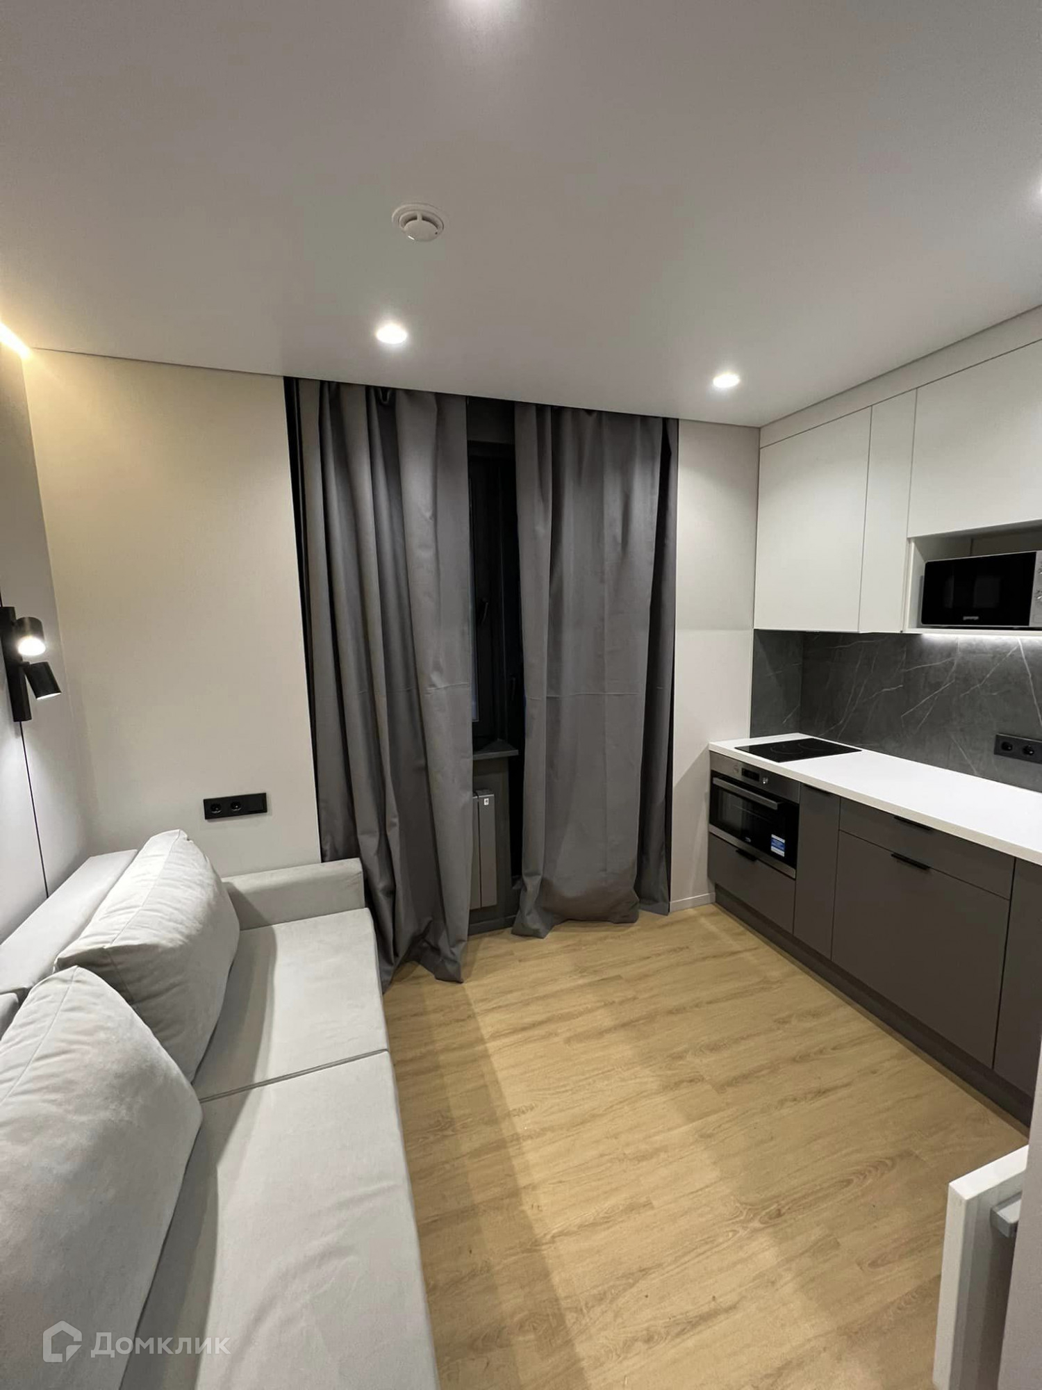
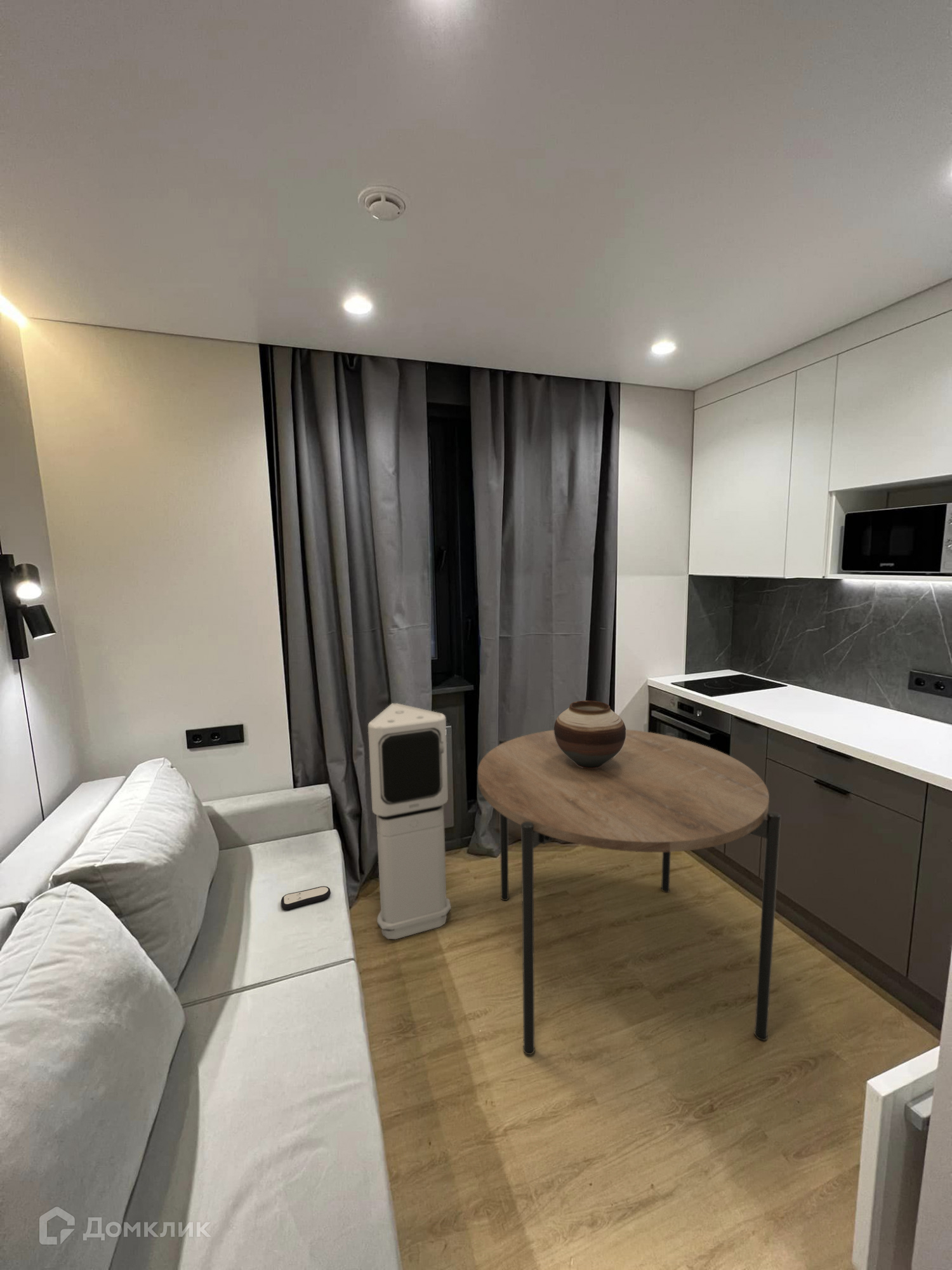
+ air purifier [367,702,452,940]
+ dining table [477,729,782,1055]
+ vase [553,700,626,768]
+ remote control [281,886,331,911]
